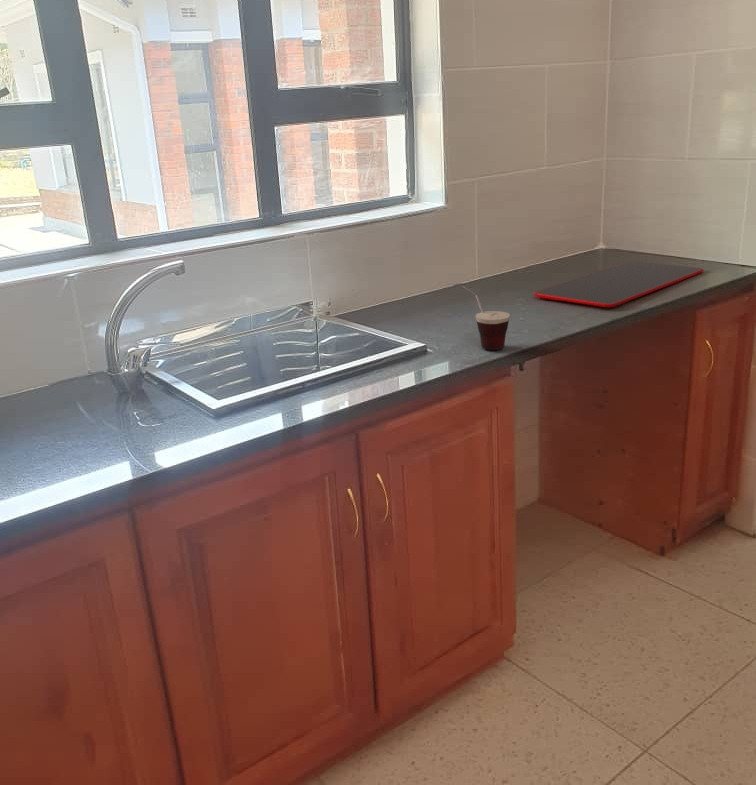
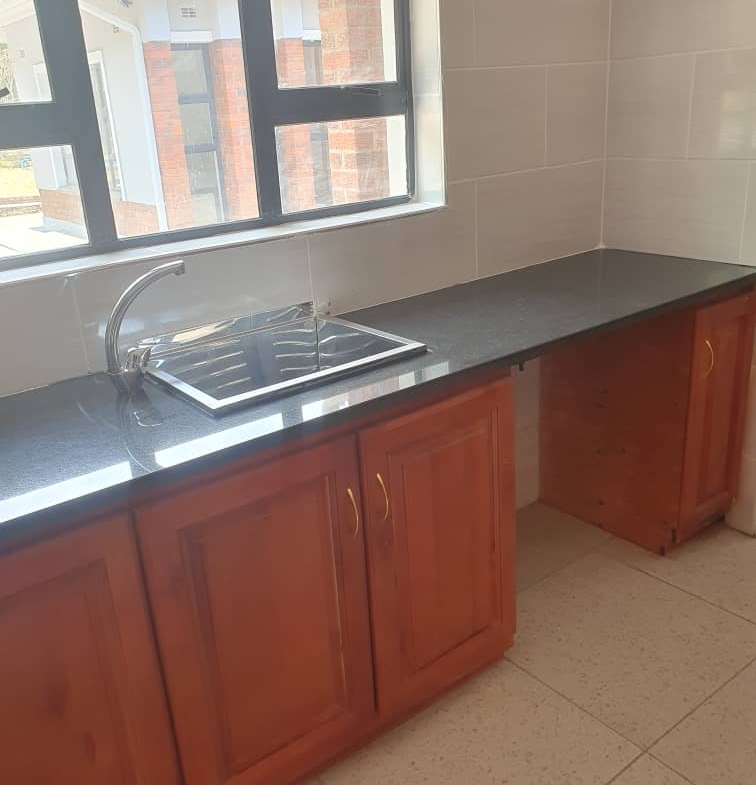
- cutting board [533,260,704,308]
- cup [461,285,511,351]
